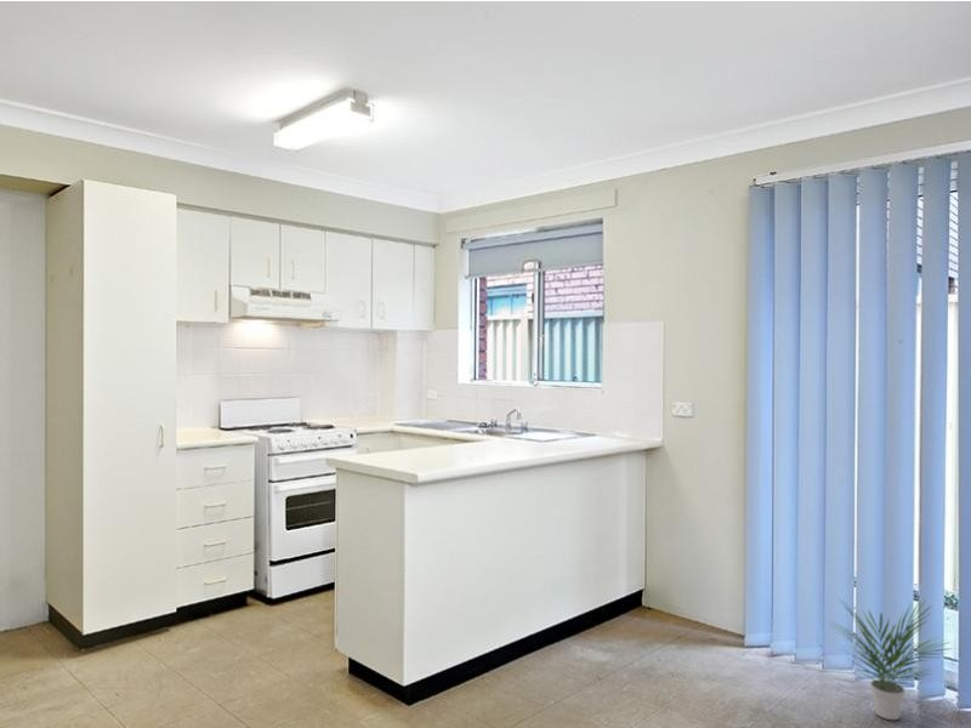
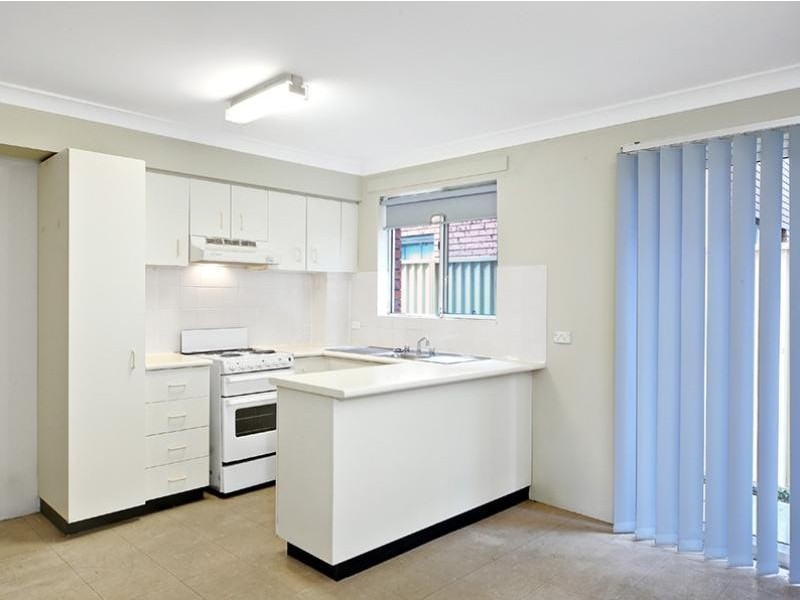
- potted plant [829,597,954,721]
